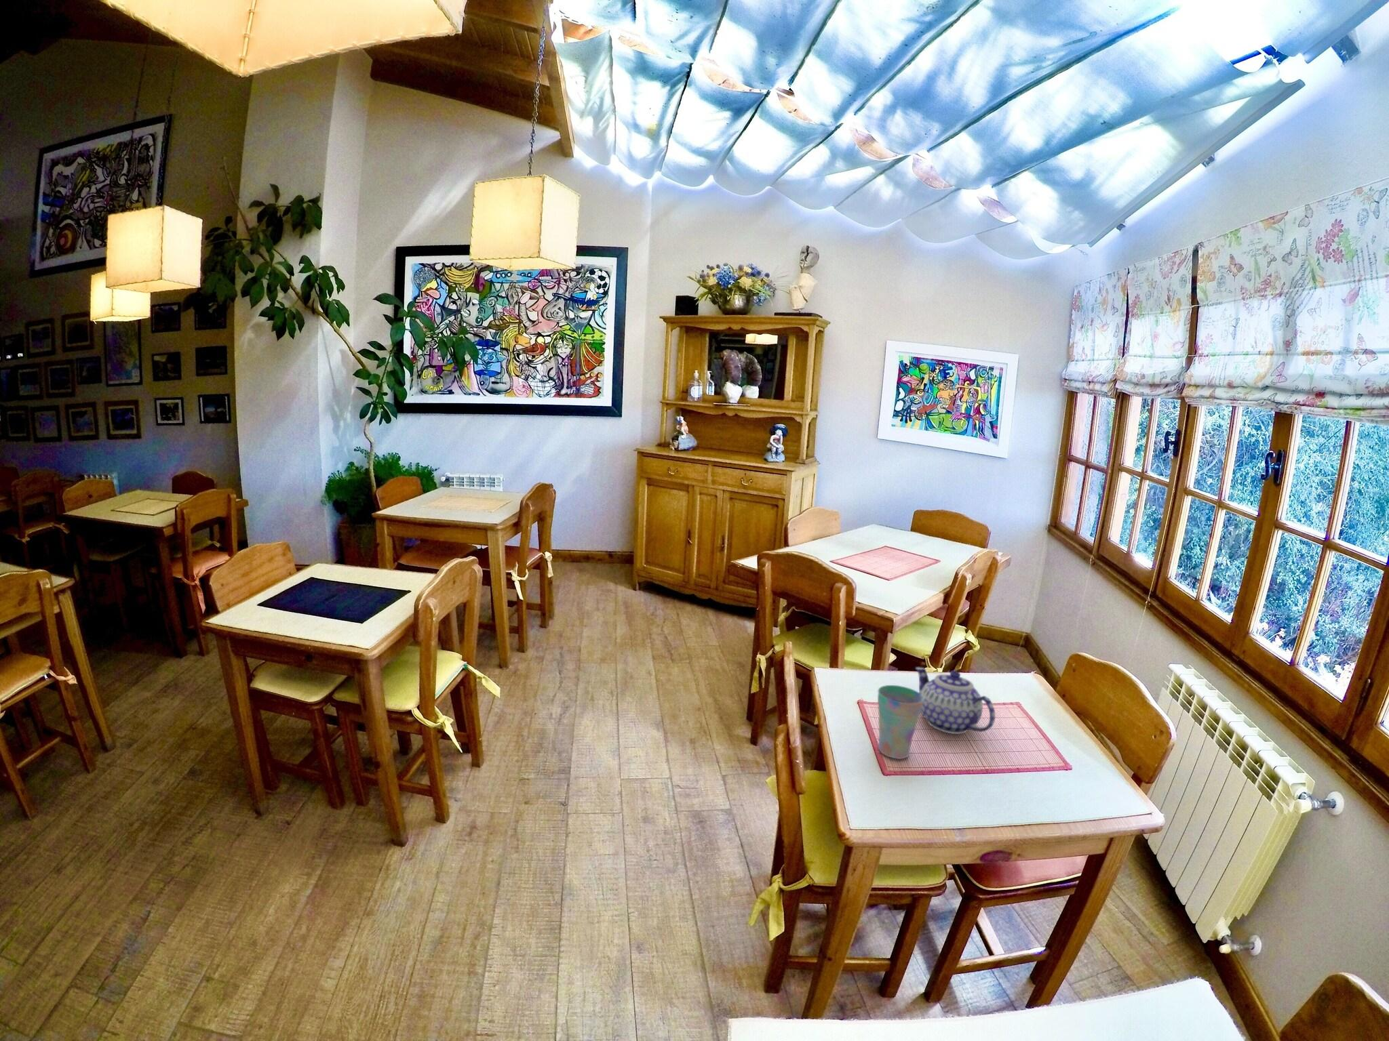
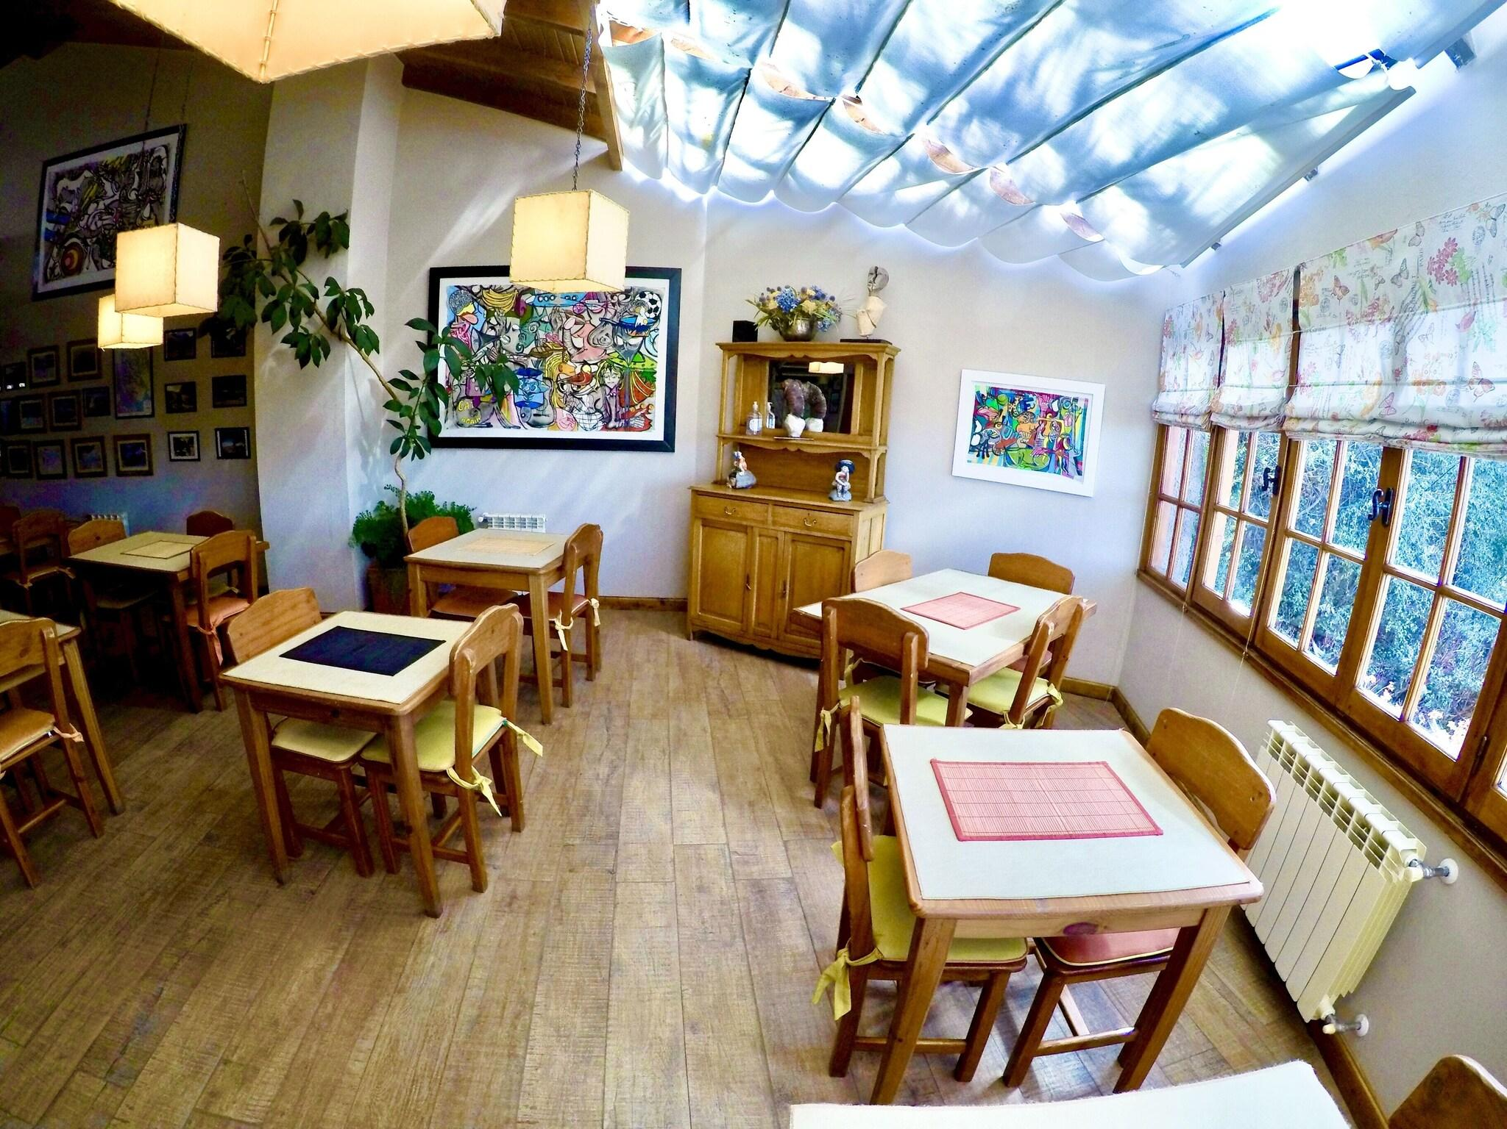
- cup [877,685,924,760]
- teapot [914,667,996,735]
